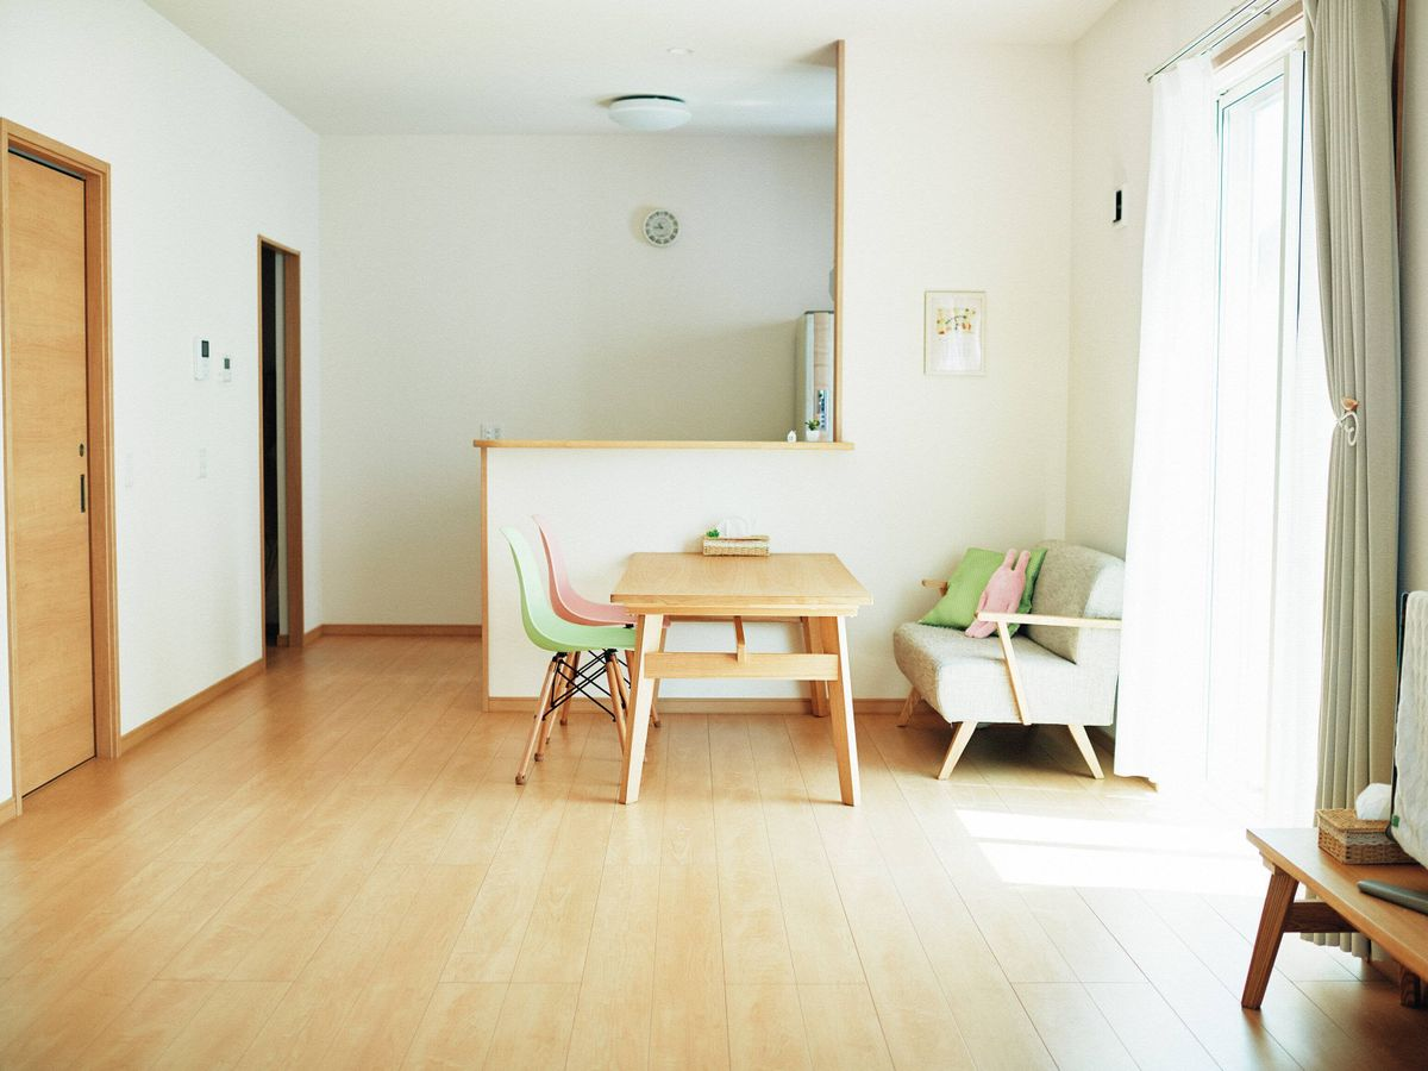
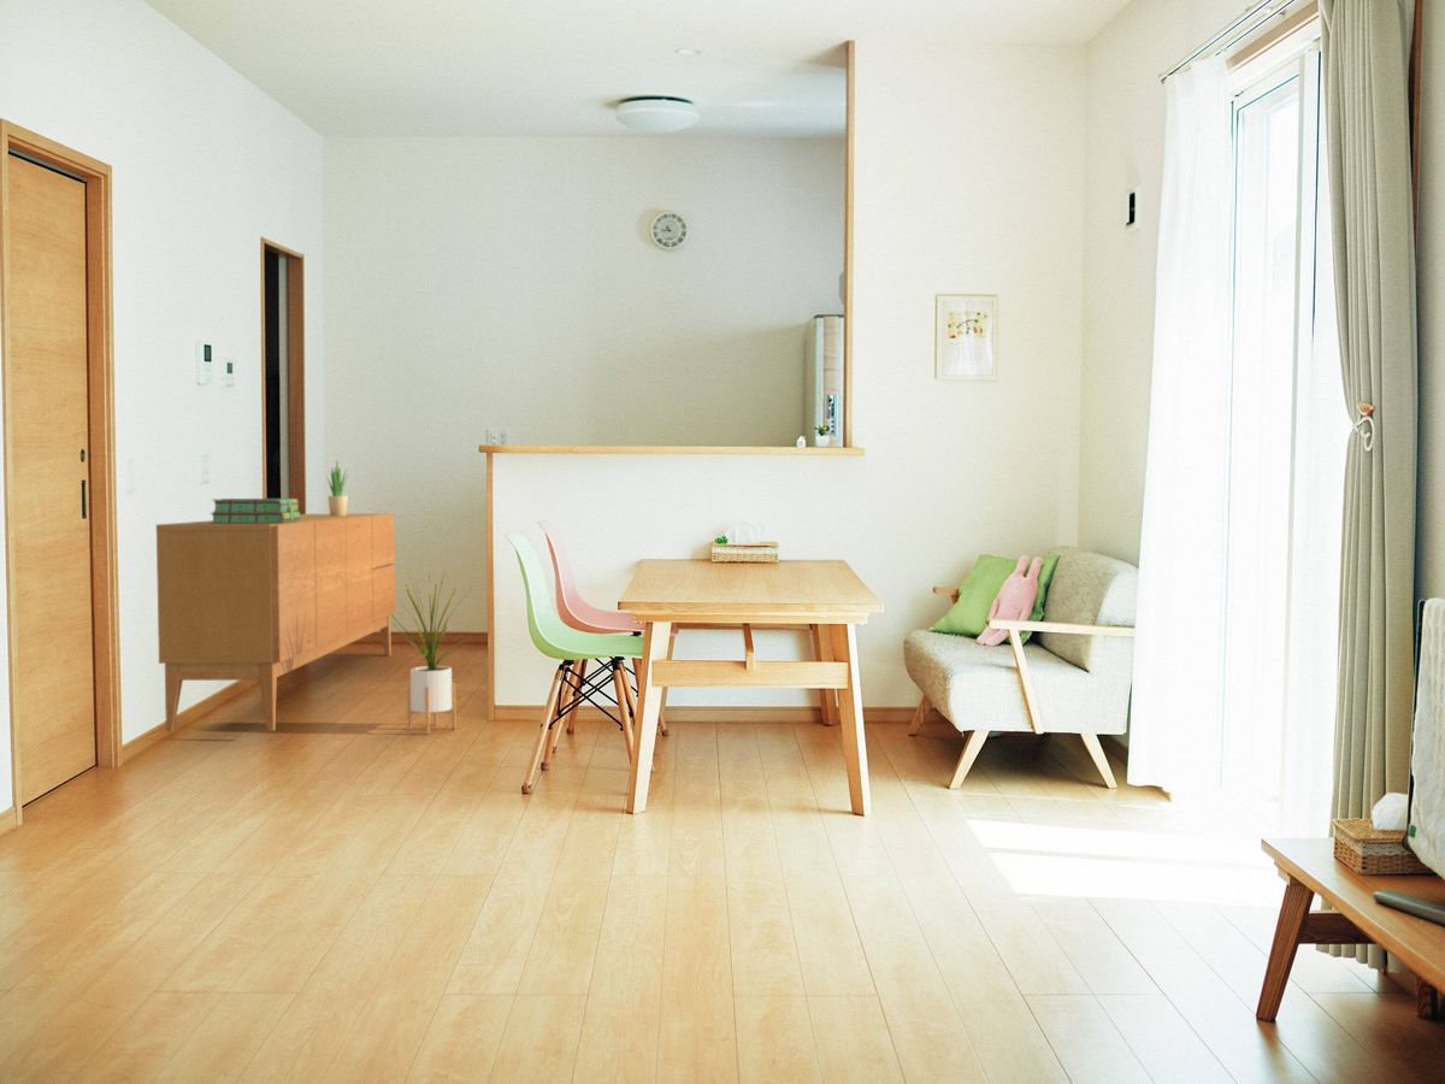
+ house plant [390,568,476,735]
+ potted plant [325,460,349,516]
+ sideboard [155,513,396,732]
+ stack of books [210,497,301,524]
